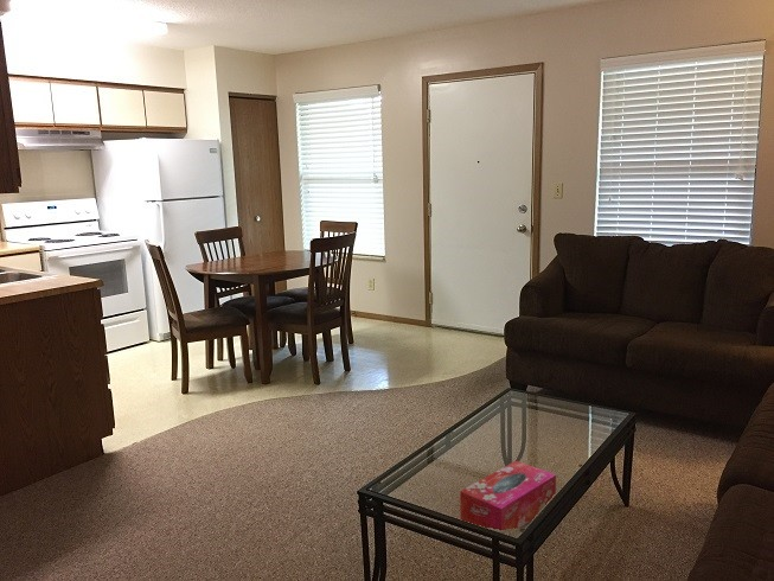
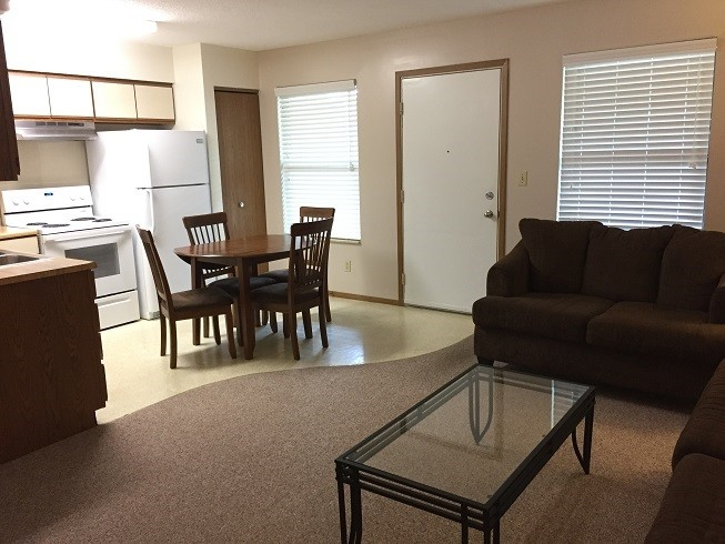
- tissue box [459,460,557,530]
